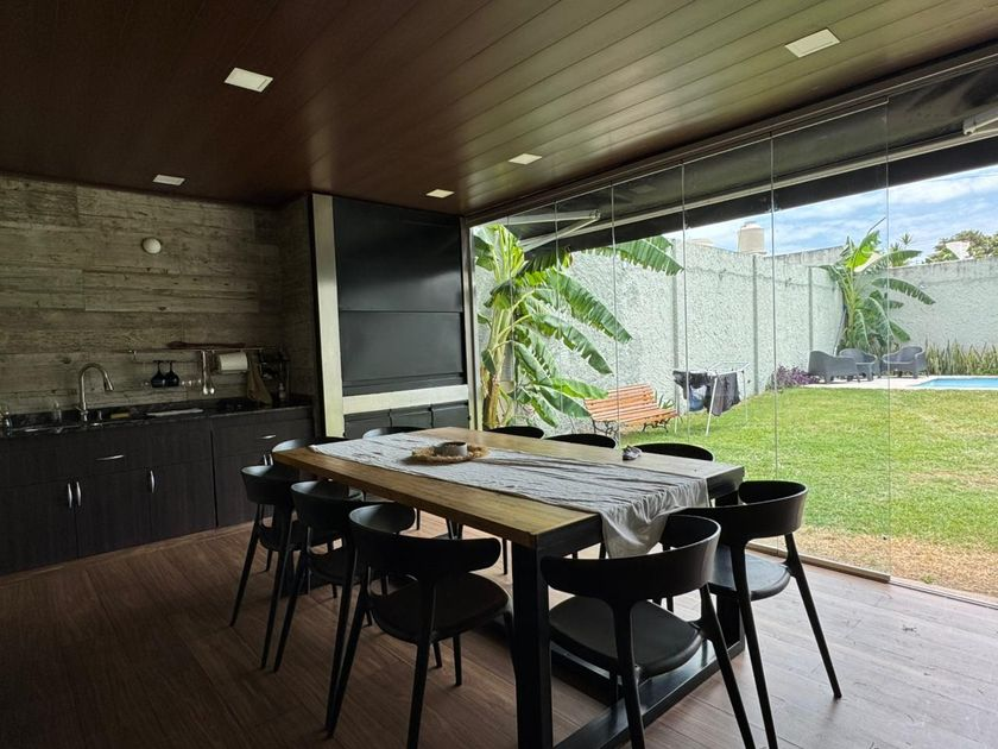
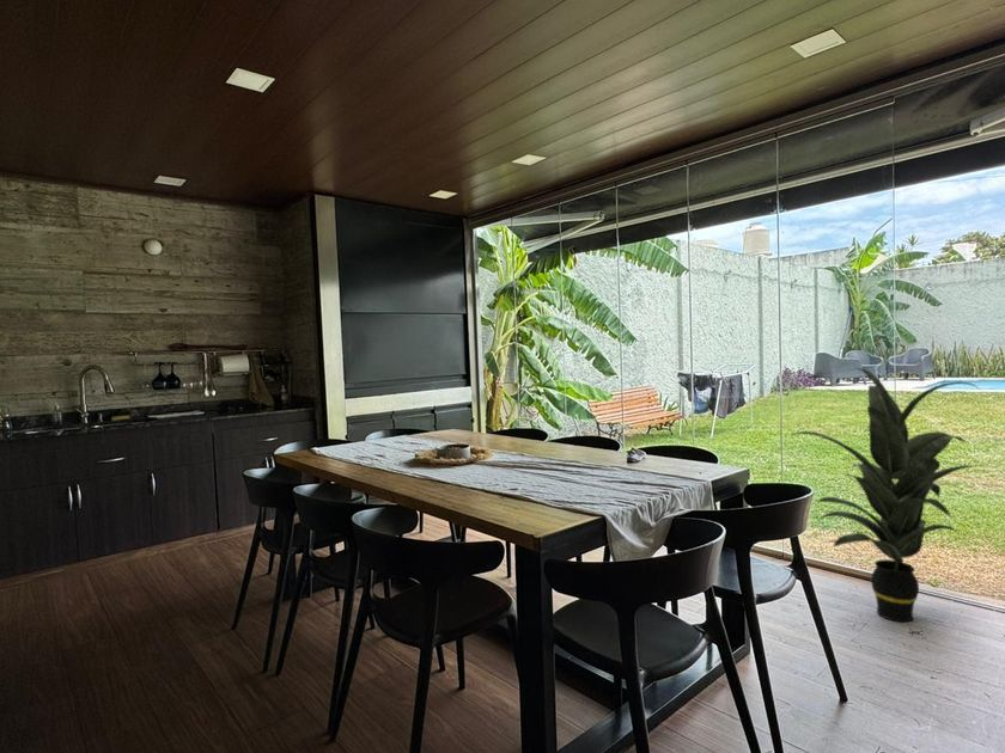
+ indoor plant [788,367,981,623]
